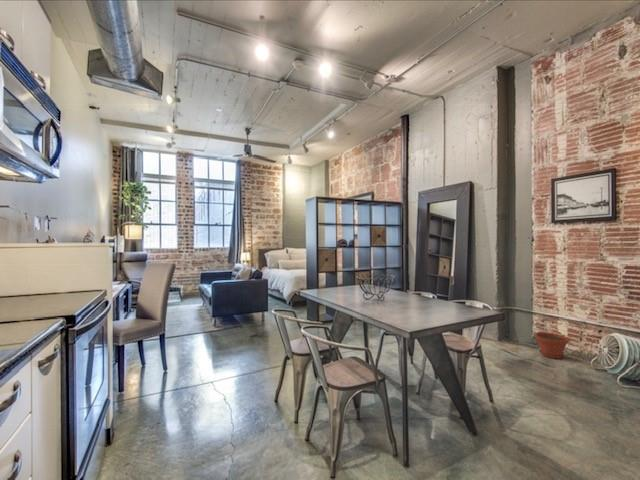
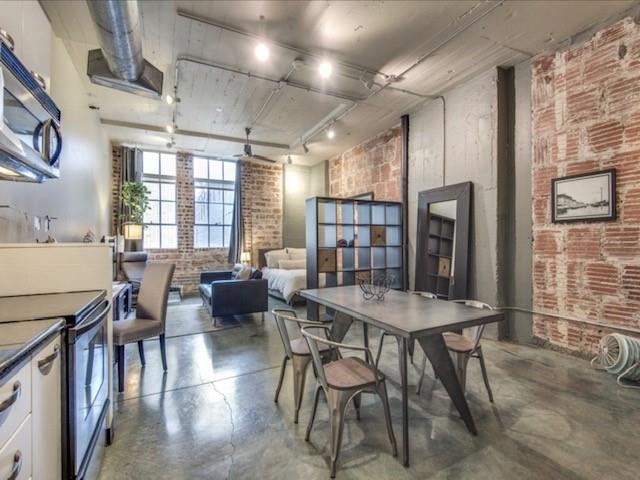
- plant pot [533,331,571,360]
